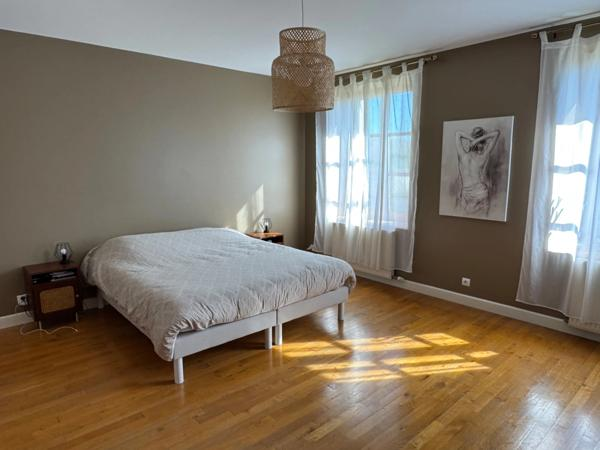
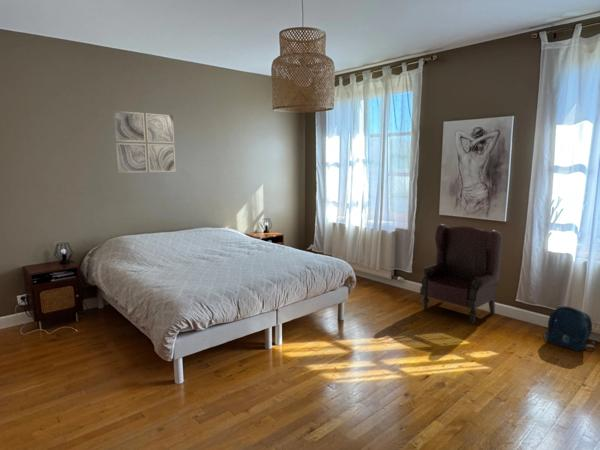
+ armchair [419,223,504,326]
+ backpack [543,305,596,352]
+ wall art [112,110,177,174]
